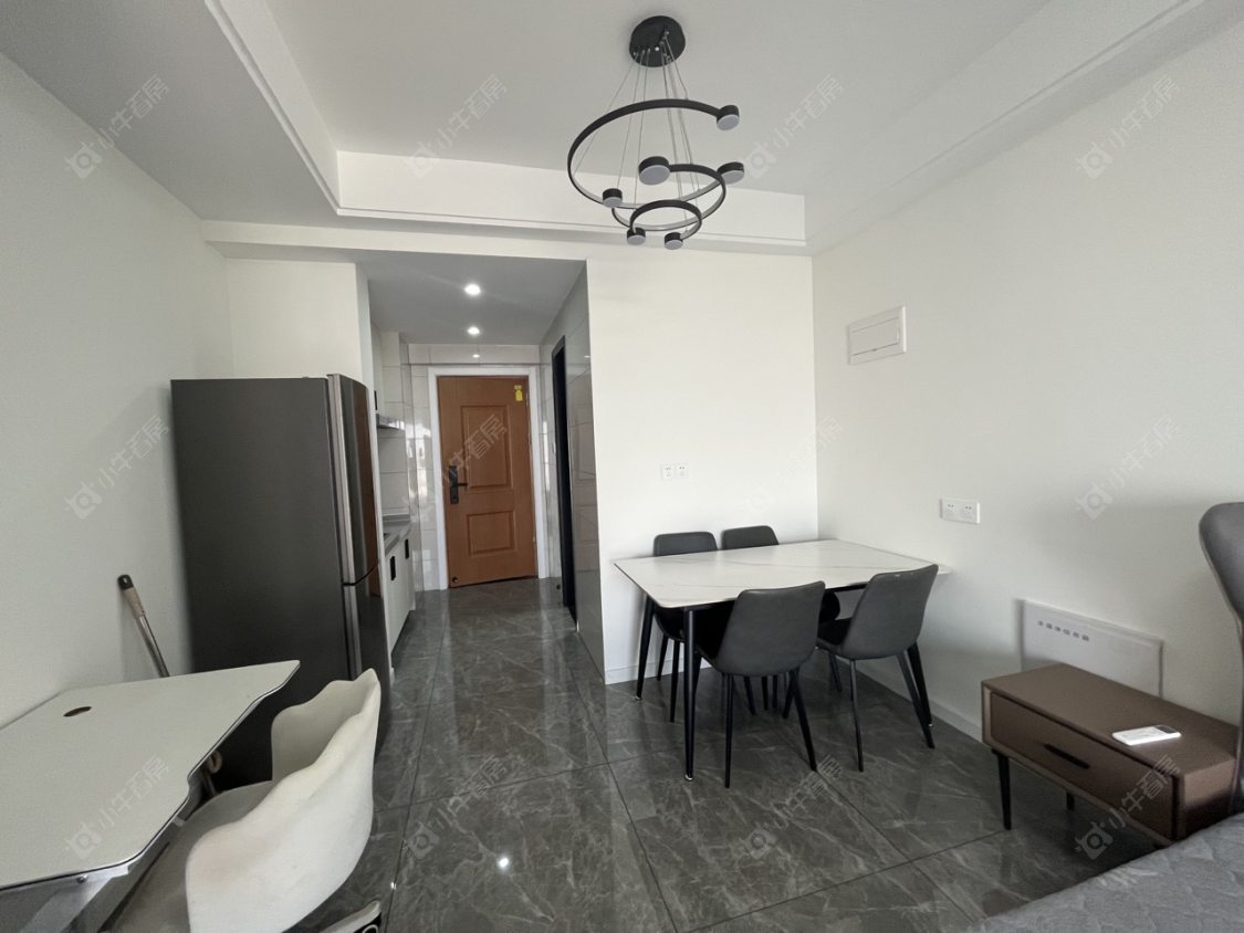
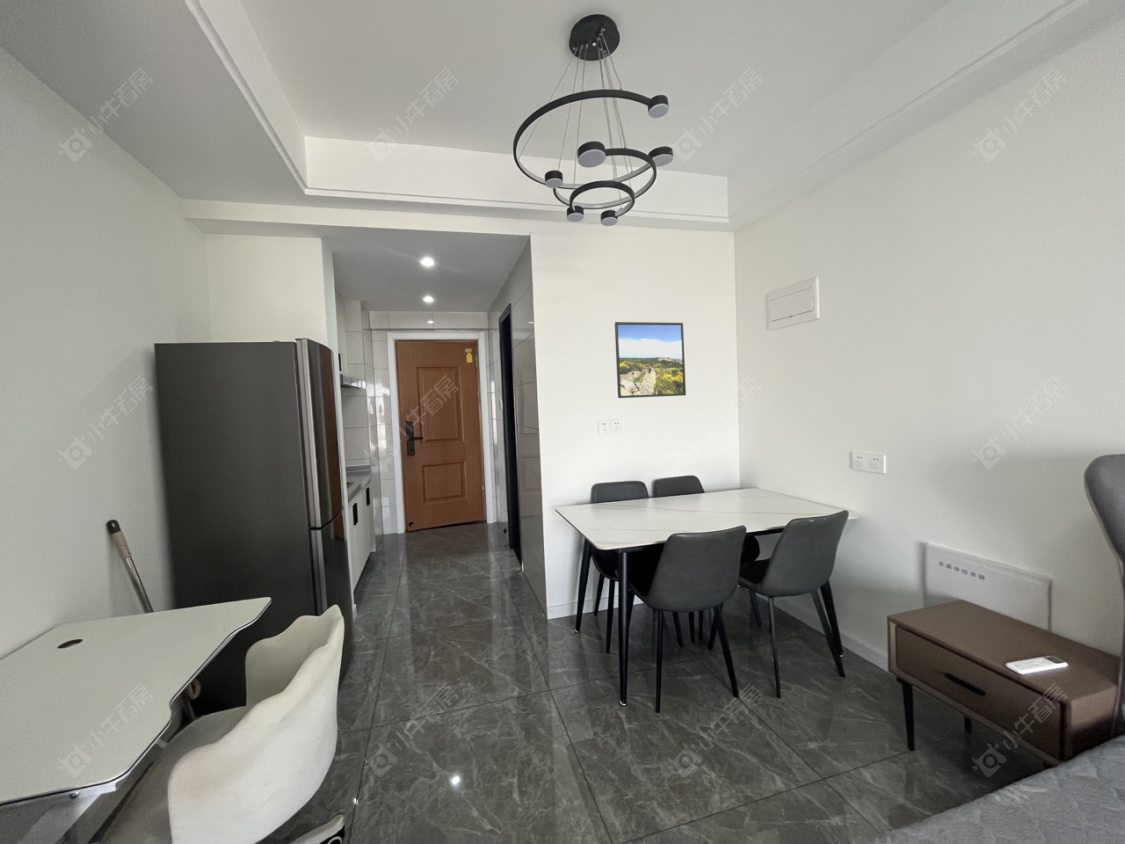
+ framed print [614,321,687,399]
